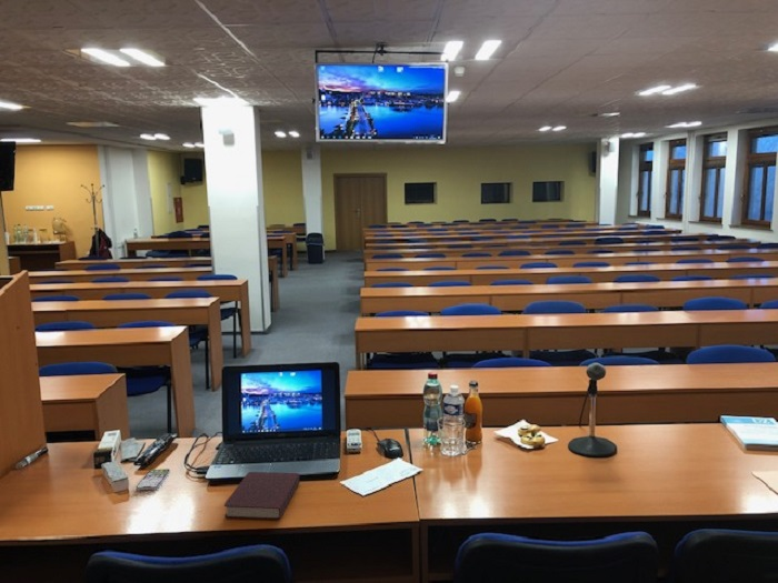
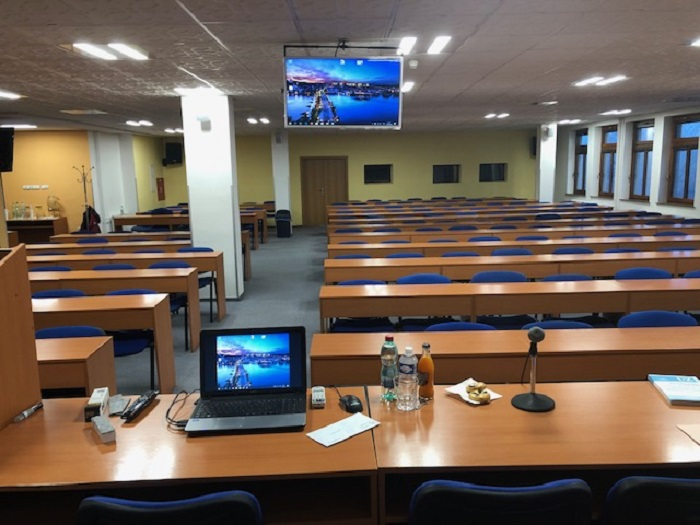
- smartphone [136,468,171,491]
- book [223,471,301,521]
